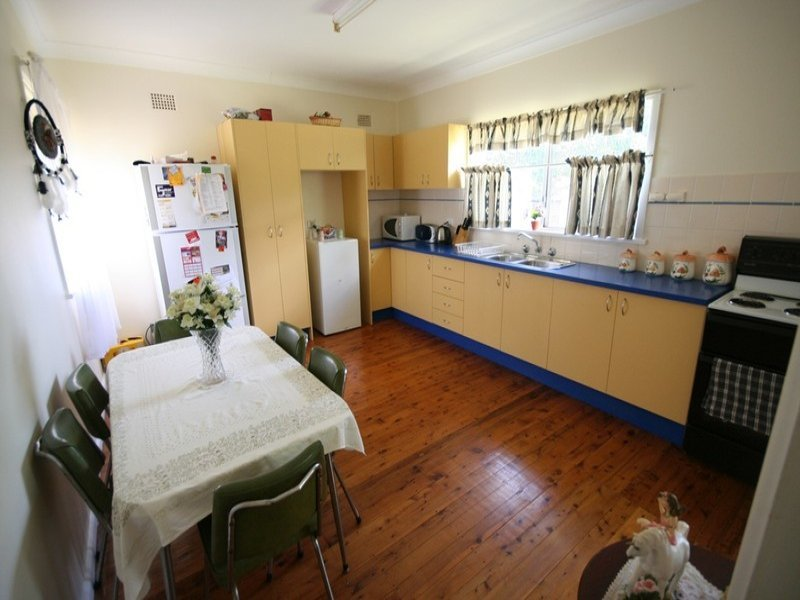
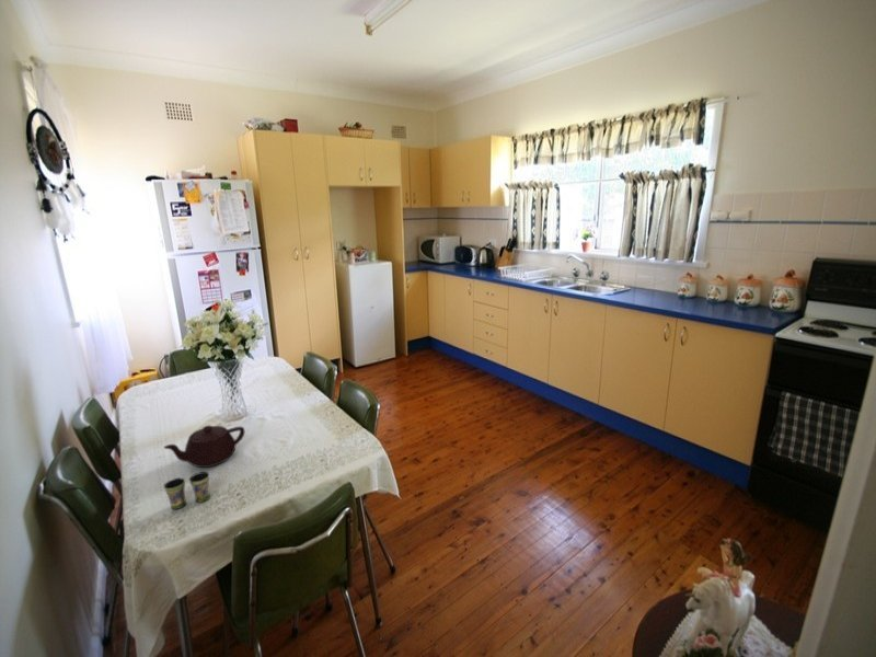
+ cup [162,471,211,510]
+ teapot [163,425,246,469]
